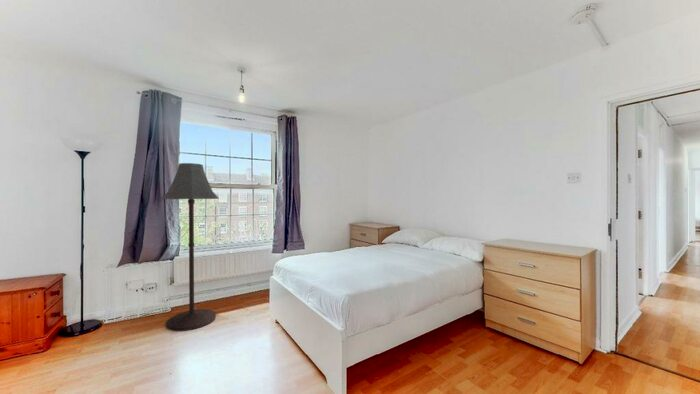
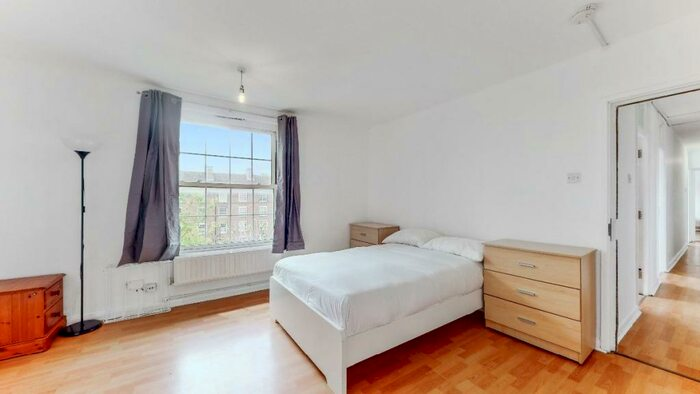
- floor lamp [160,162,220,332]
